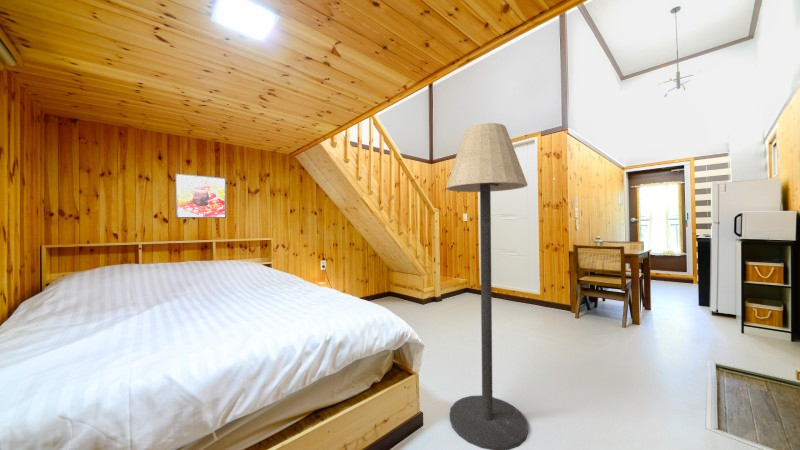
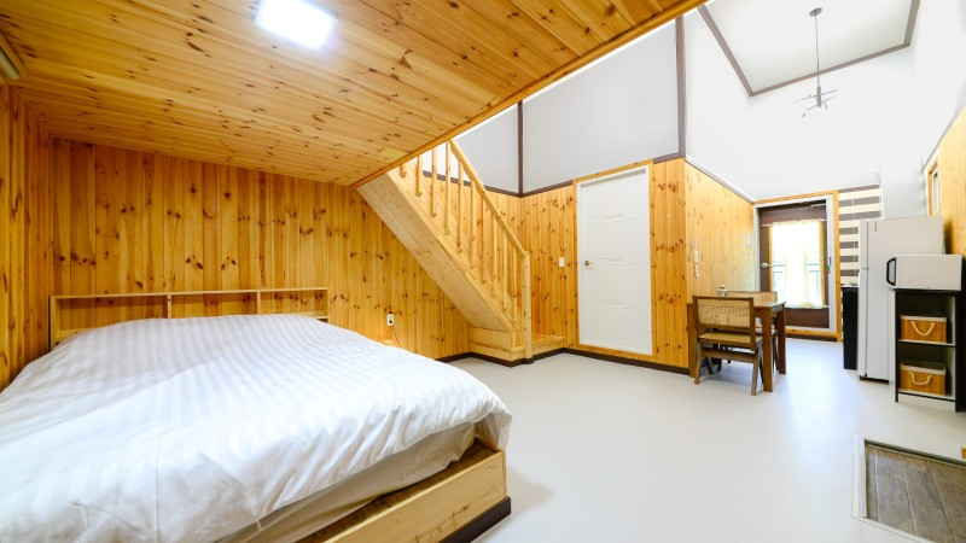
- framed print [174,173,227,219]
- floor lamp [445,122,529,450]
